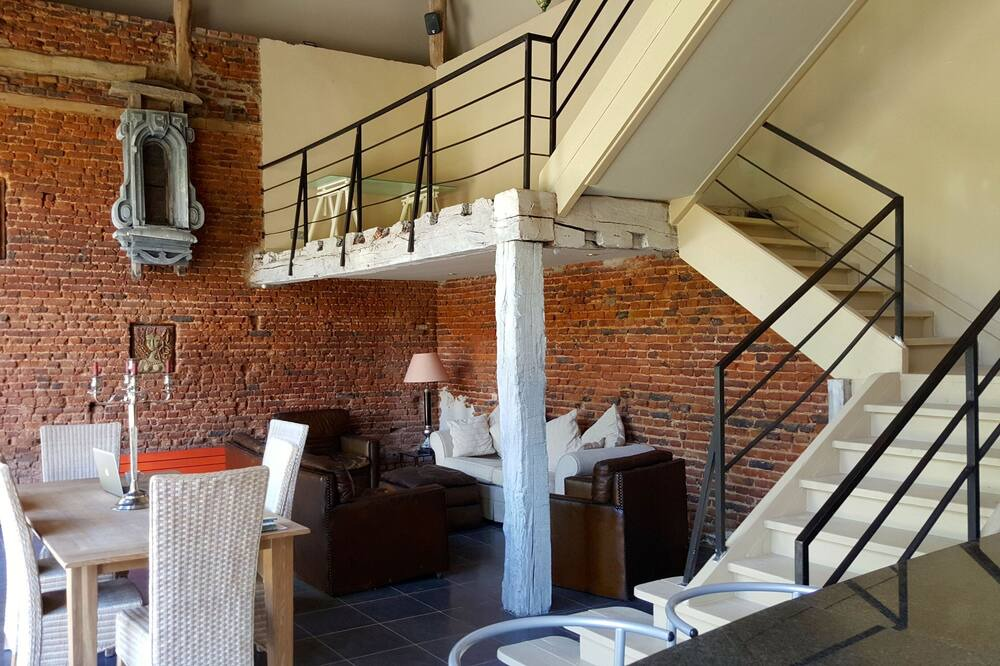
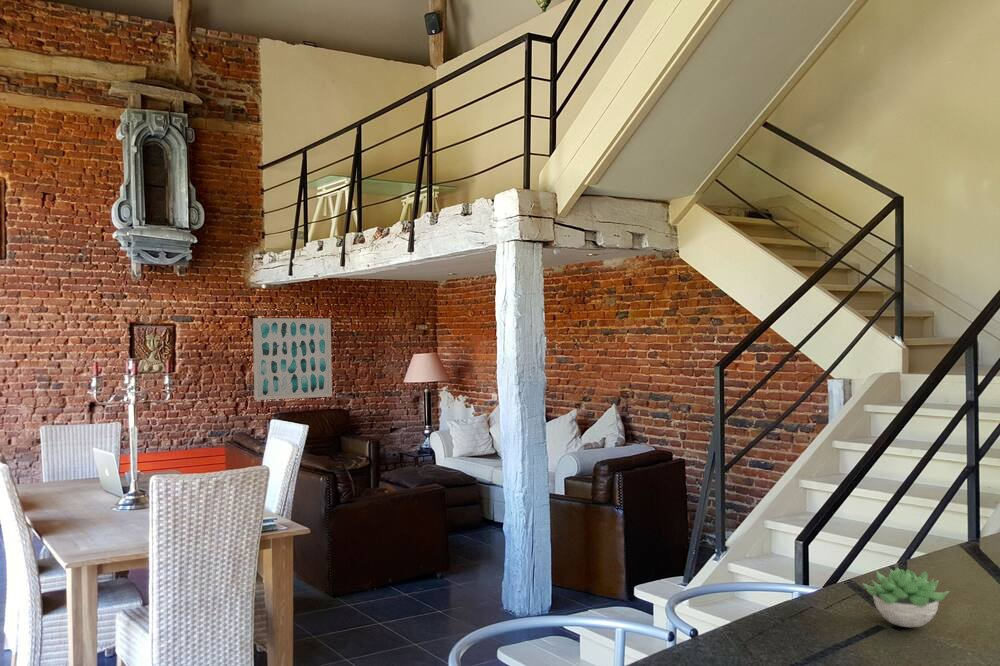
+ succulent plant [861,567,951,628]
+ wall art [252,317,333,401]
